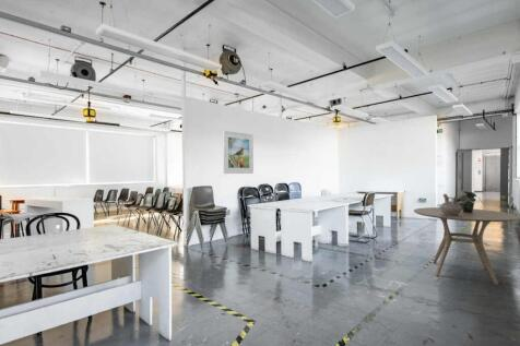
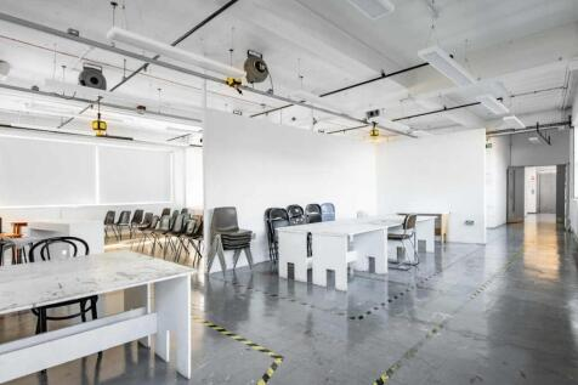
- dining table [413,206,520,286]
- vessel [439,193,462,216]
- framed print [222,130,255,175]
- potted plant [450,190,484,213]
